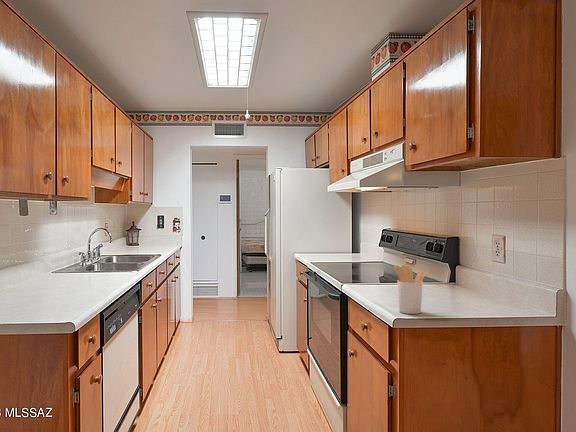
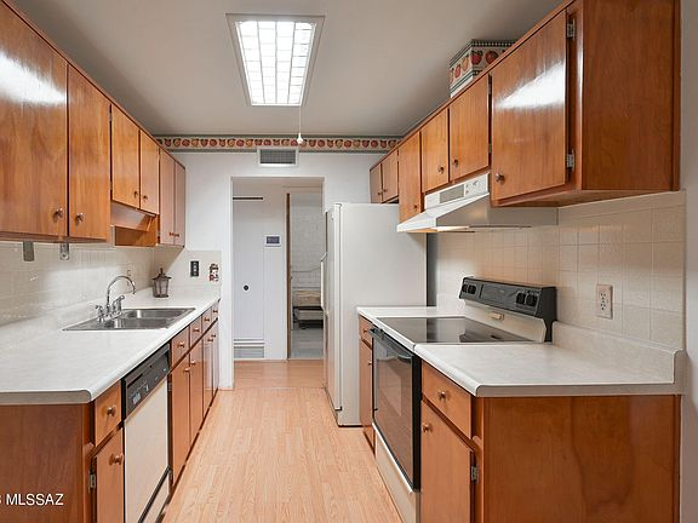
- utensil holder [393,264,427,315]
